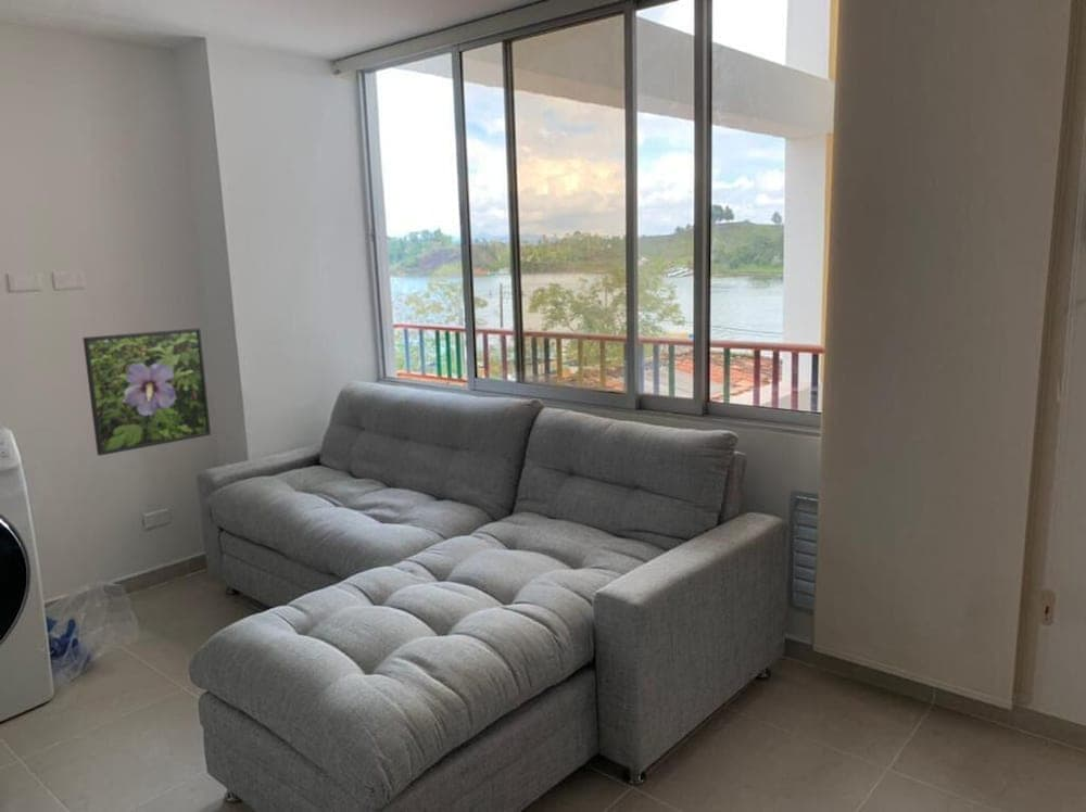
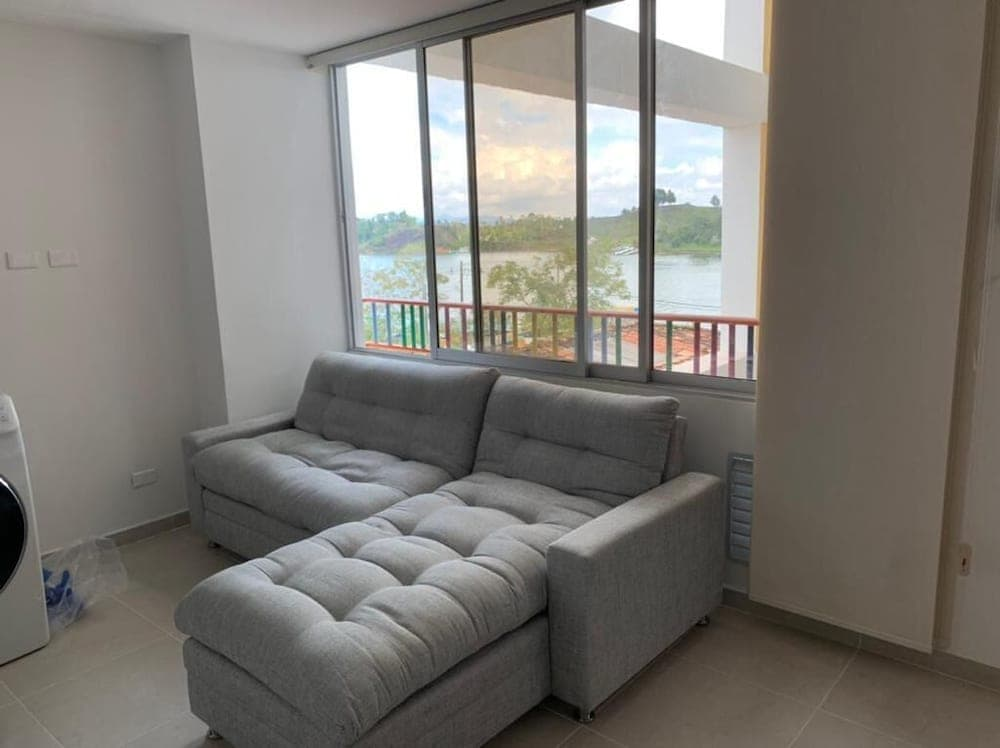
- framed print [81,328,212,457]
